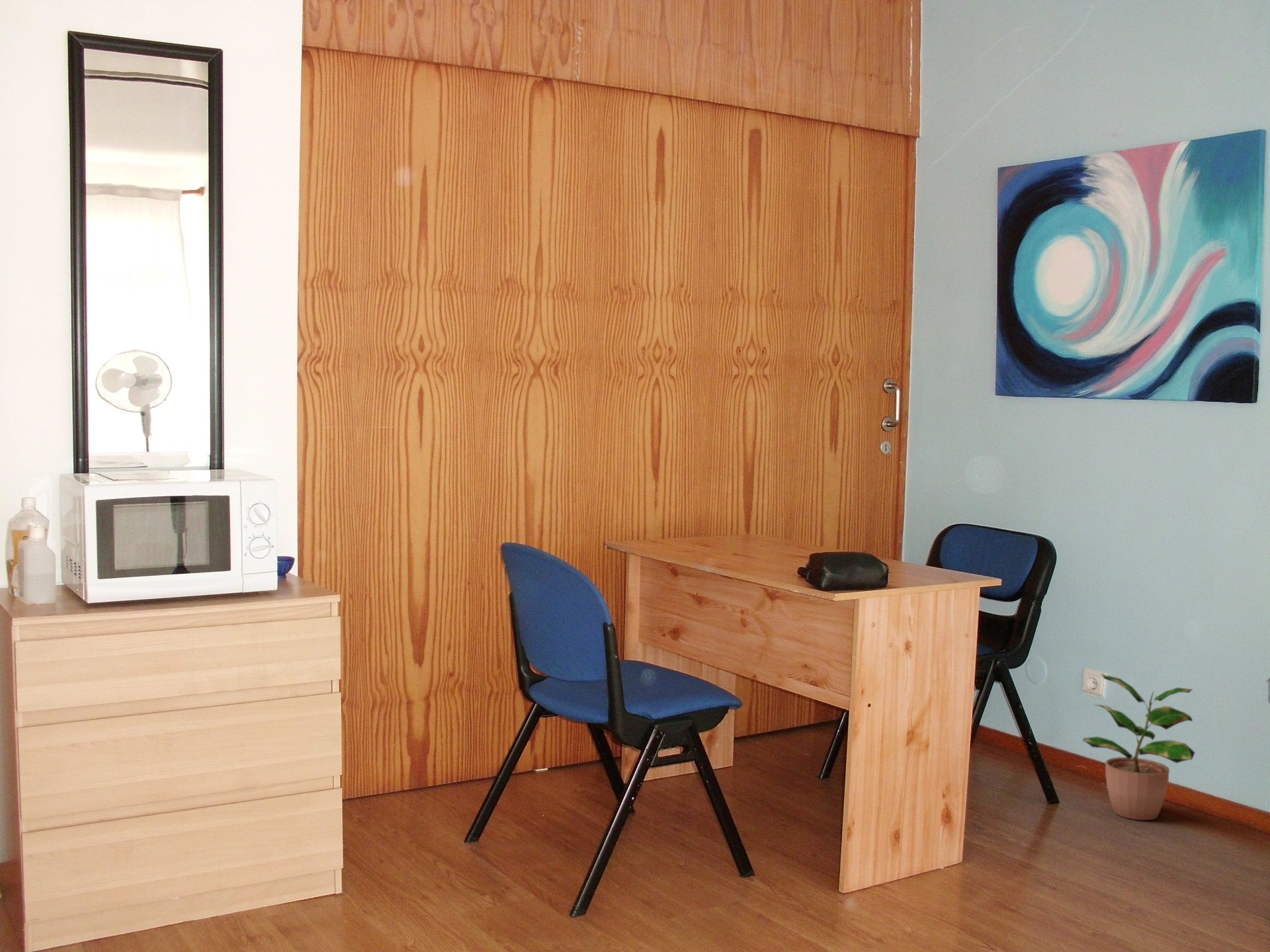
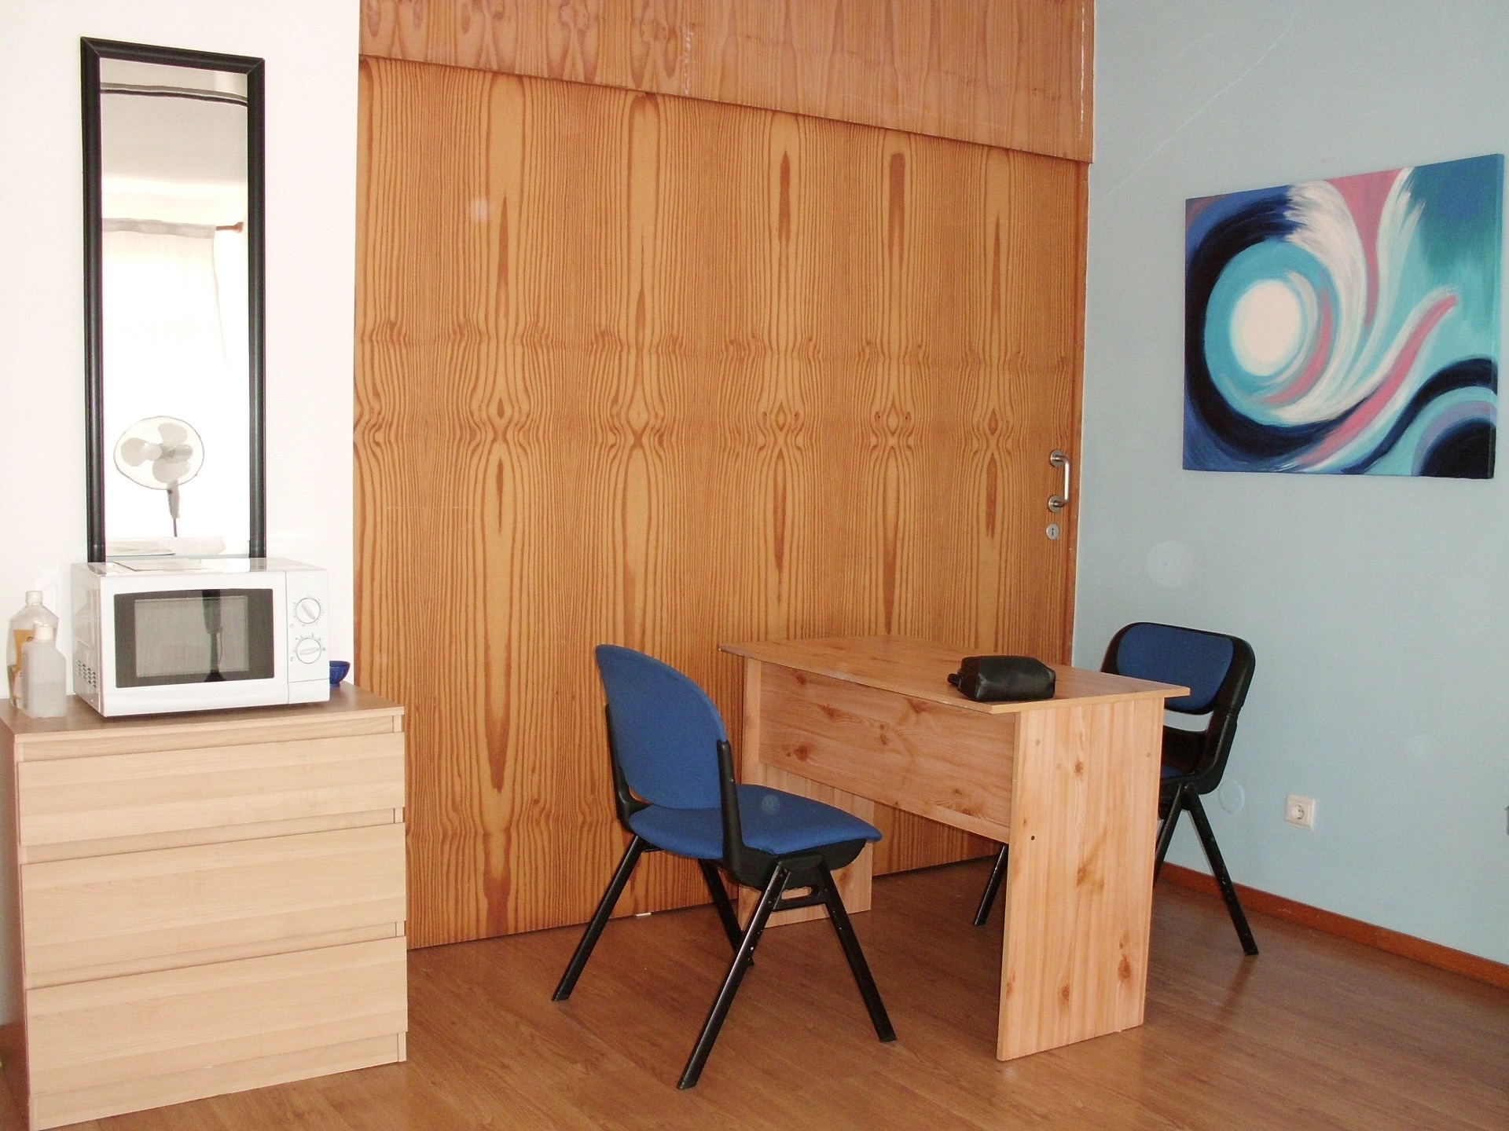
- potted plant [1082,673,1196,821]
